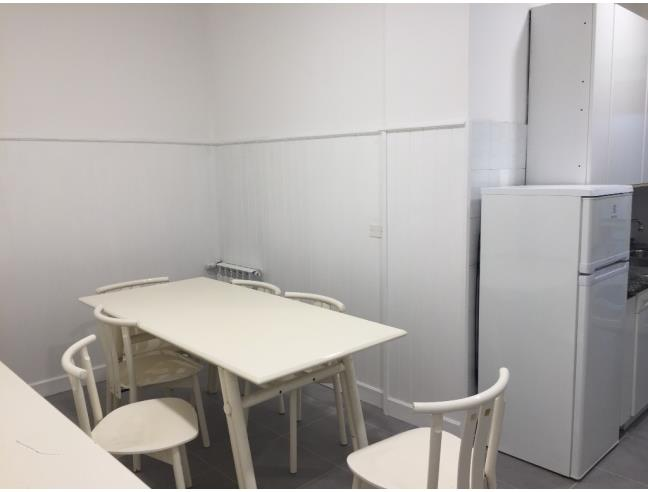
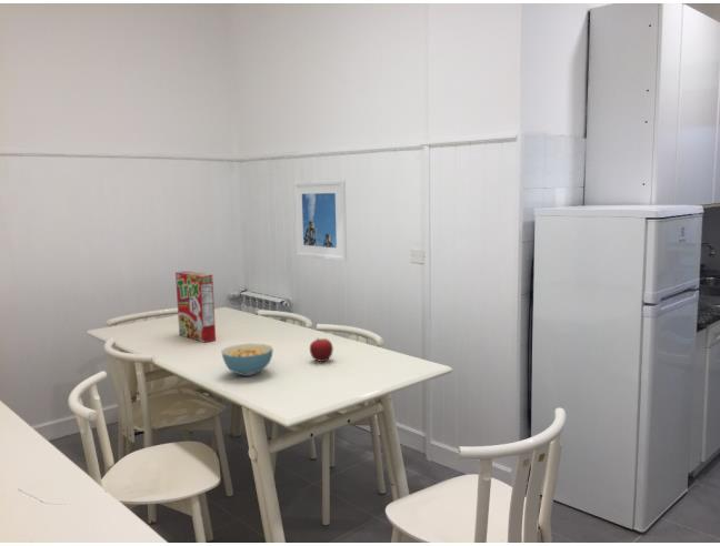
+ fruit [309,337,334,363]
+ cereal box [174,270,217,344]
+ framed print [293,179,348,262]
+ cereal bowl [220,343,274,377]
